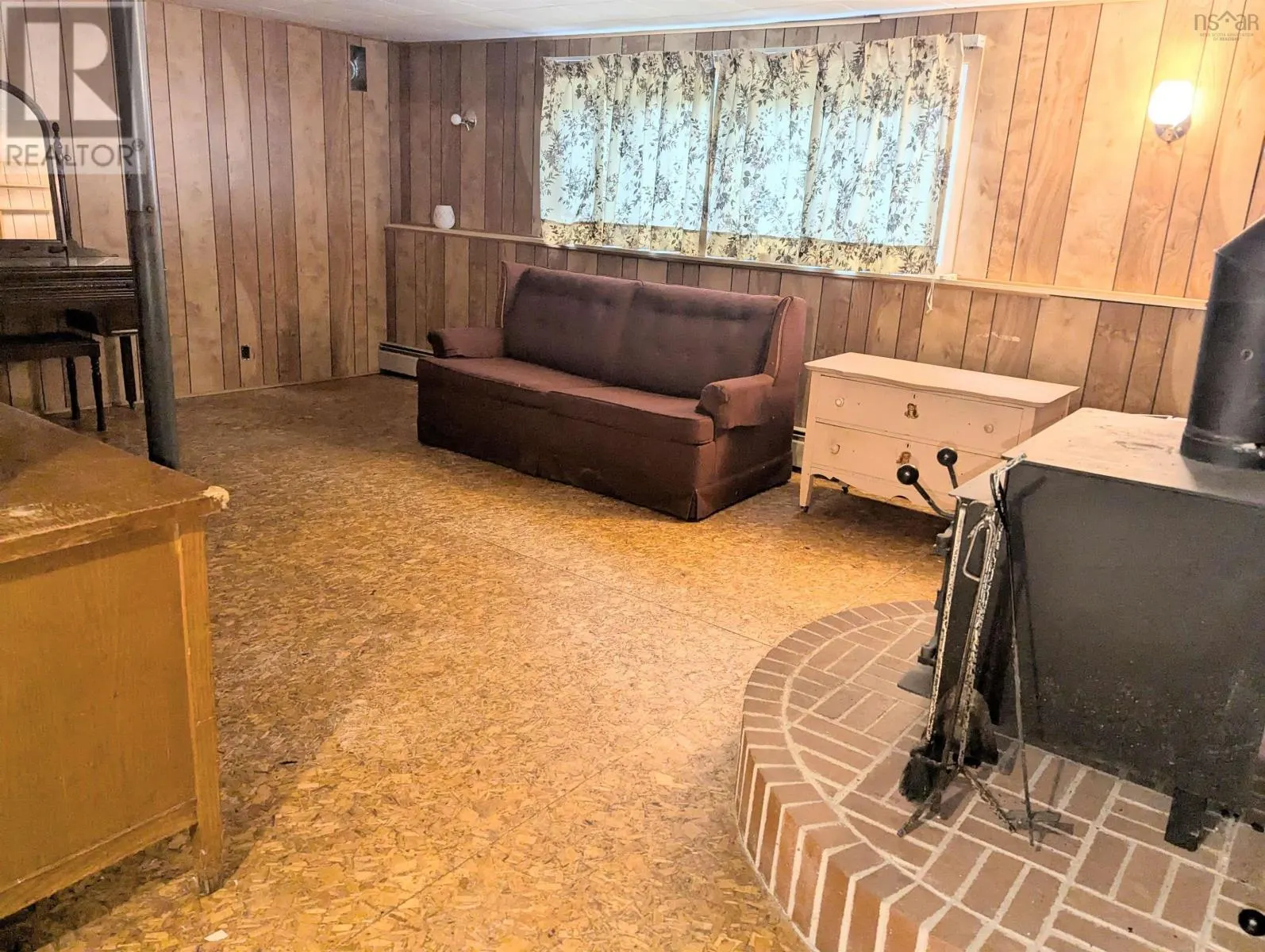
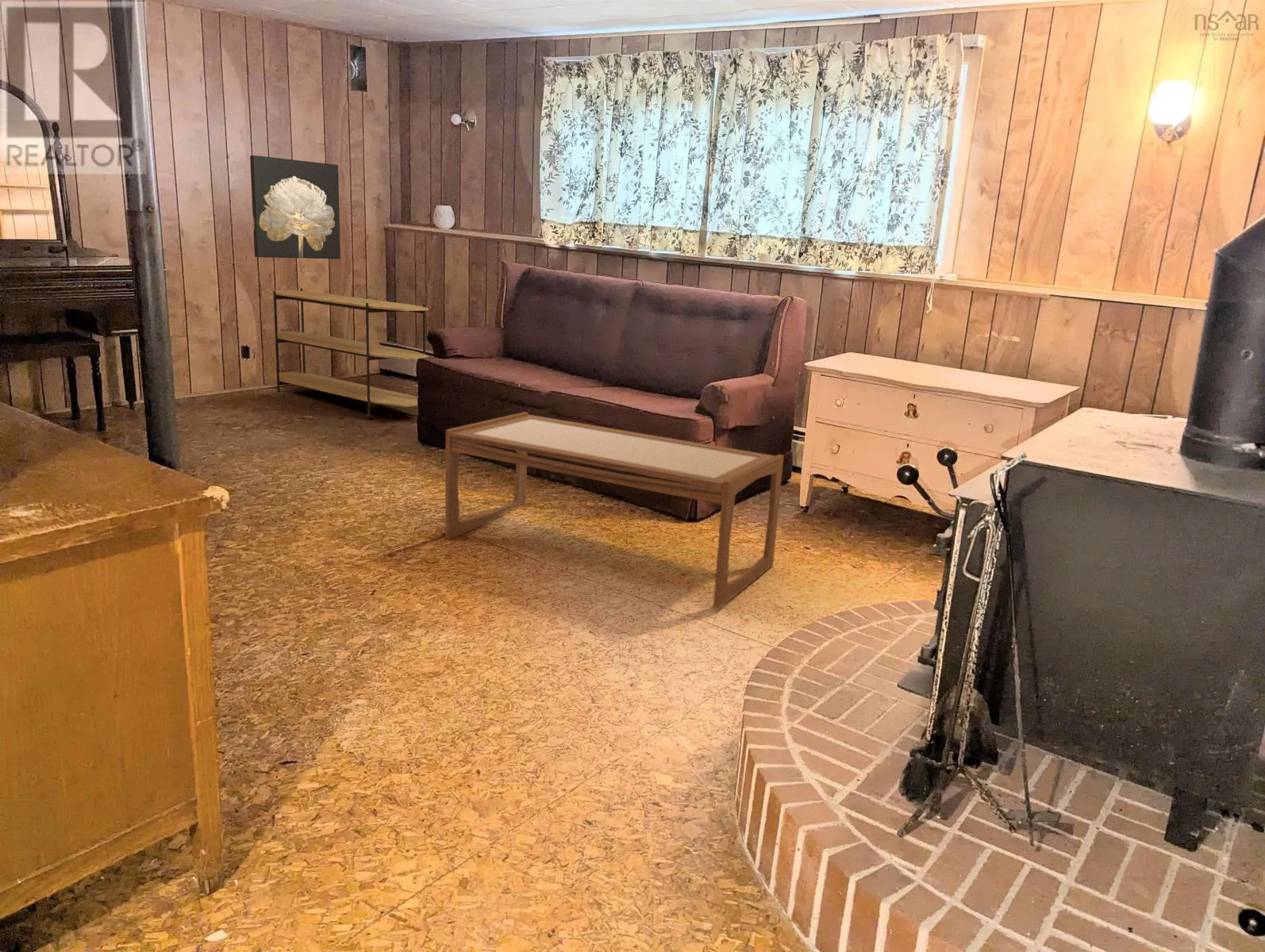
+ coffee table [444,411,785,608]
+ shelving unit [263,287,429,417]
+ wall art [249,155,341,259]
